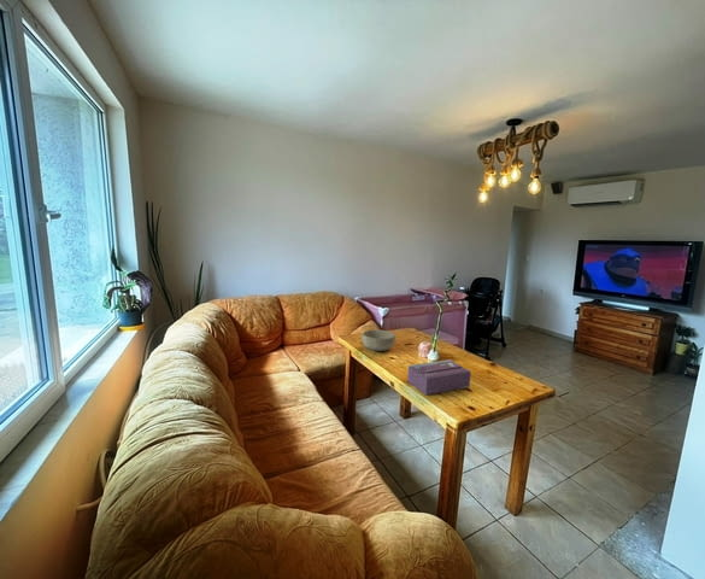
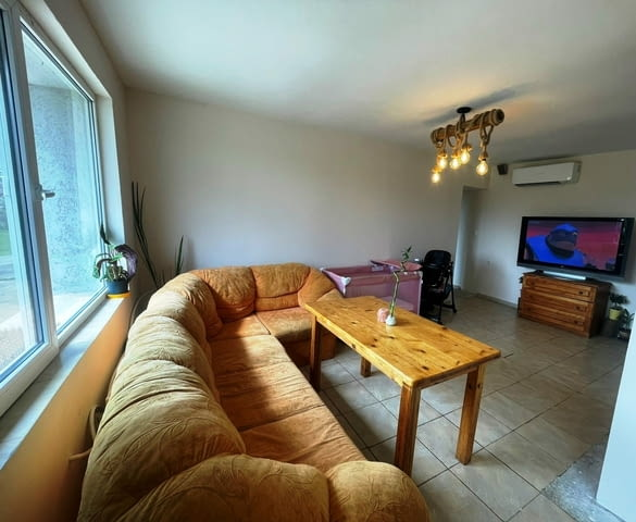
- bowl [360,328,396,352]
- tissue box [406,358,472,396]
